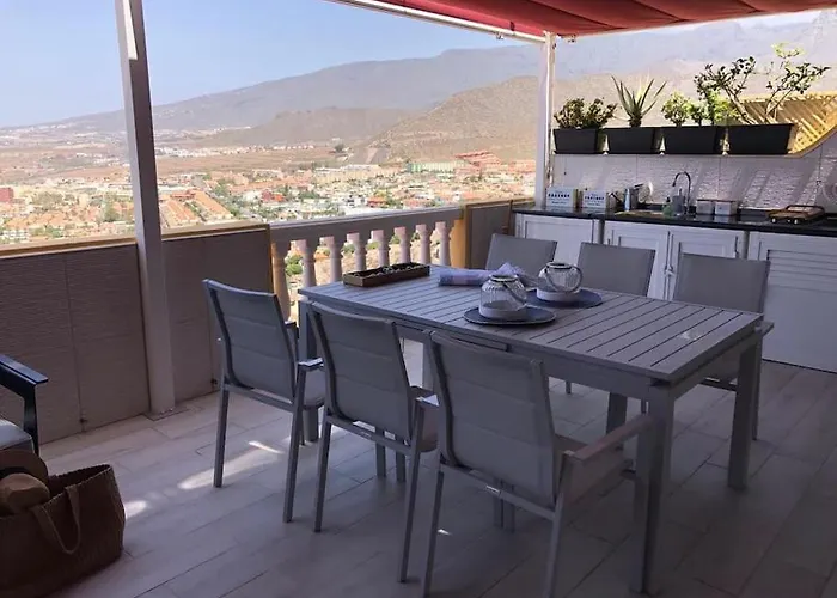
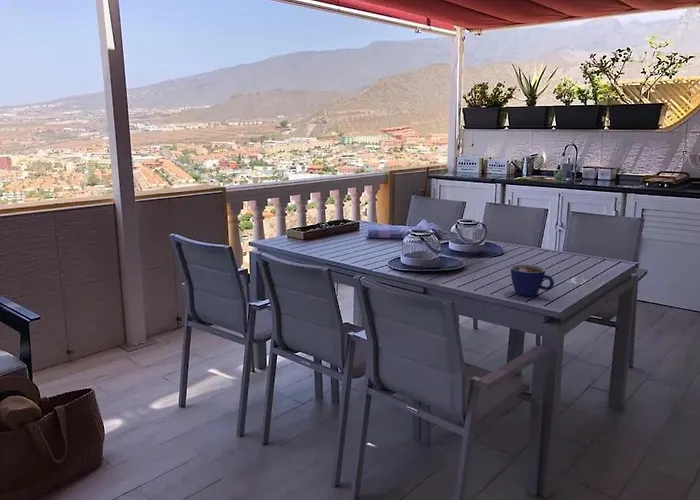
+ cup [510,263,555,297]
